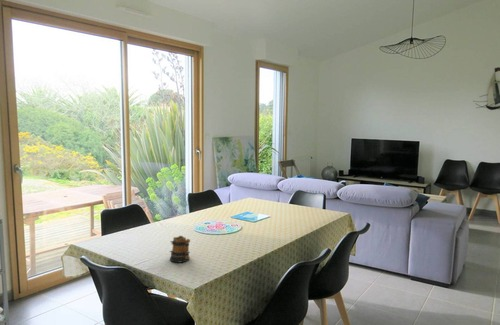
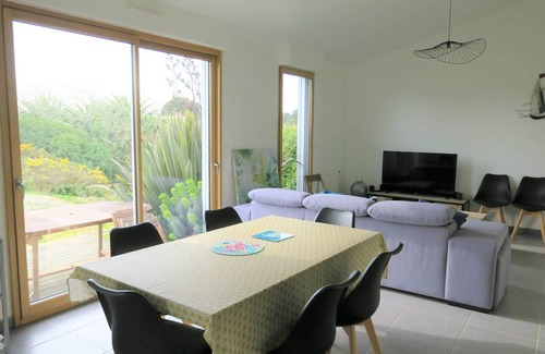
- mug [169,235,191,264]
